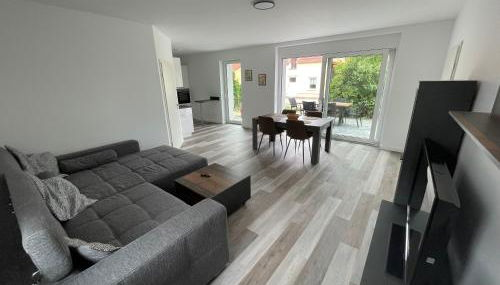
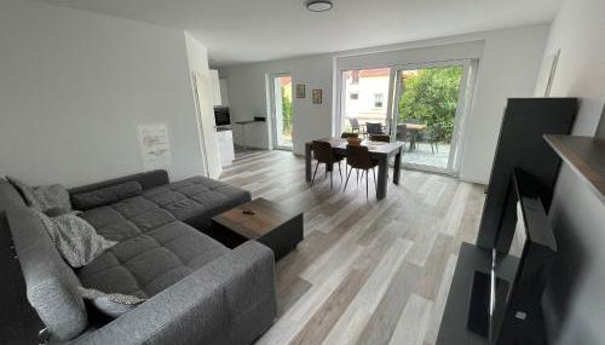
+ wall art [132,120,178,173]
